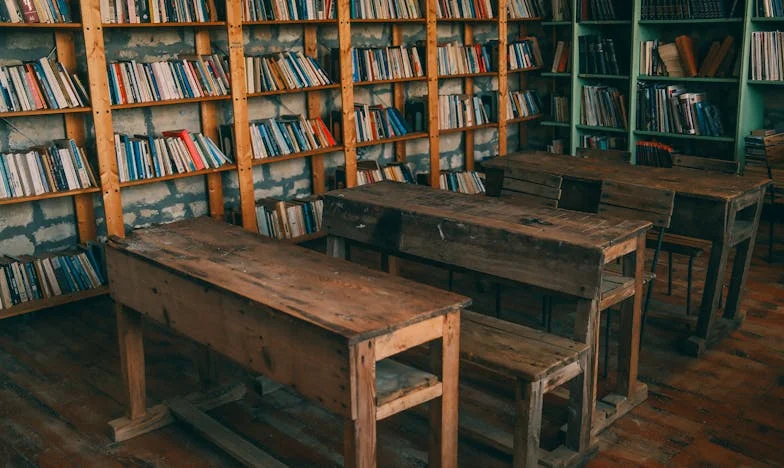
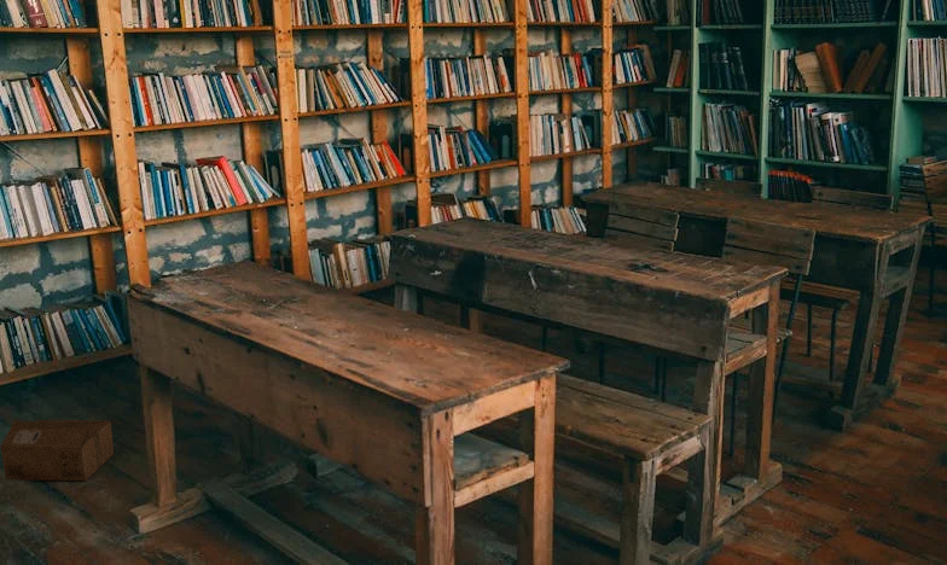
+ cardboard box [0,419,123,482]
